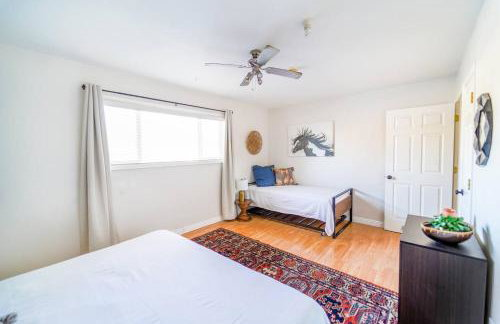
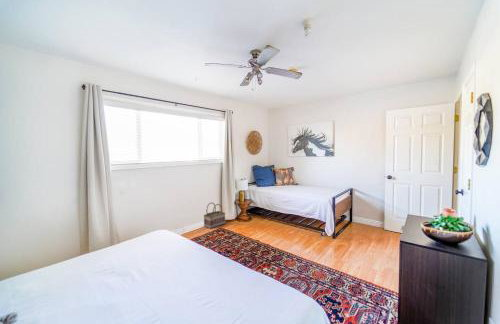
+ basket [203,202,226,230]
